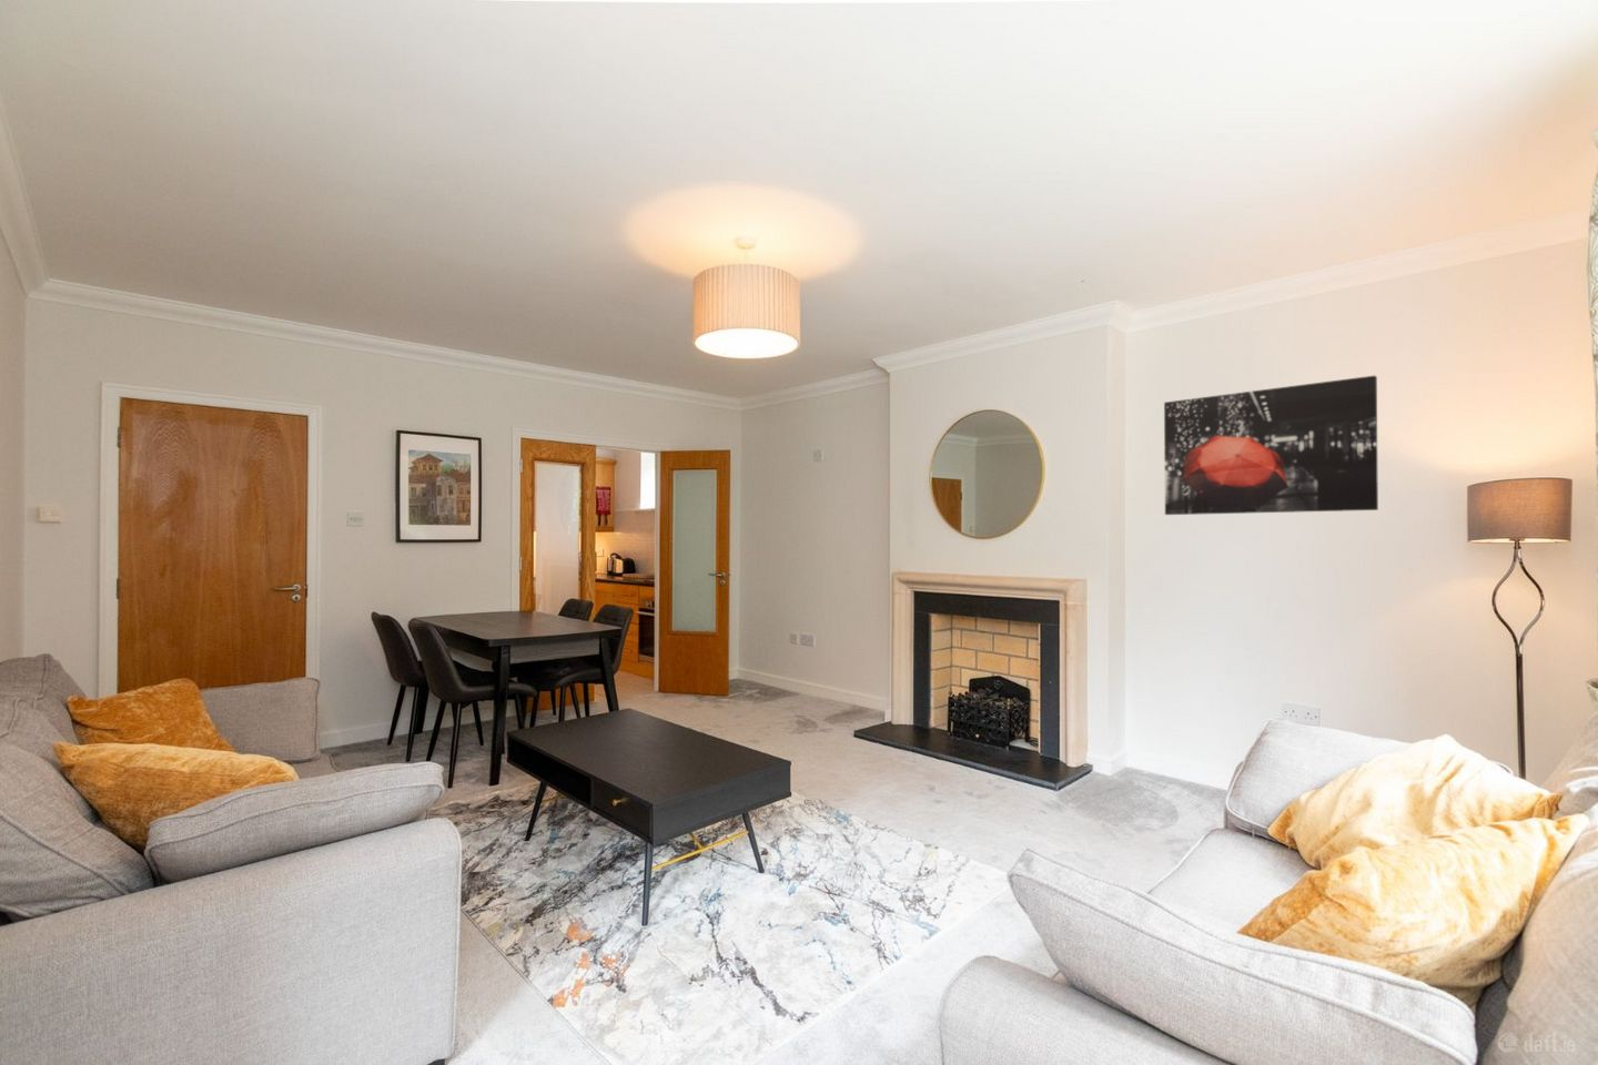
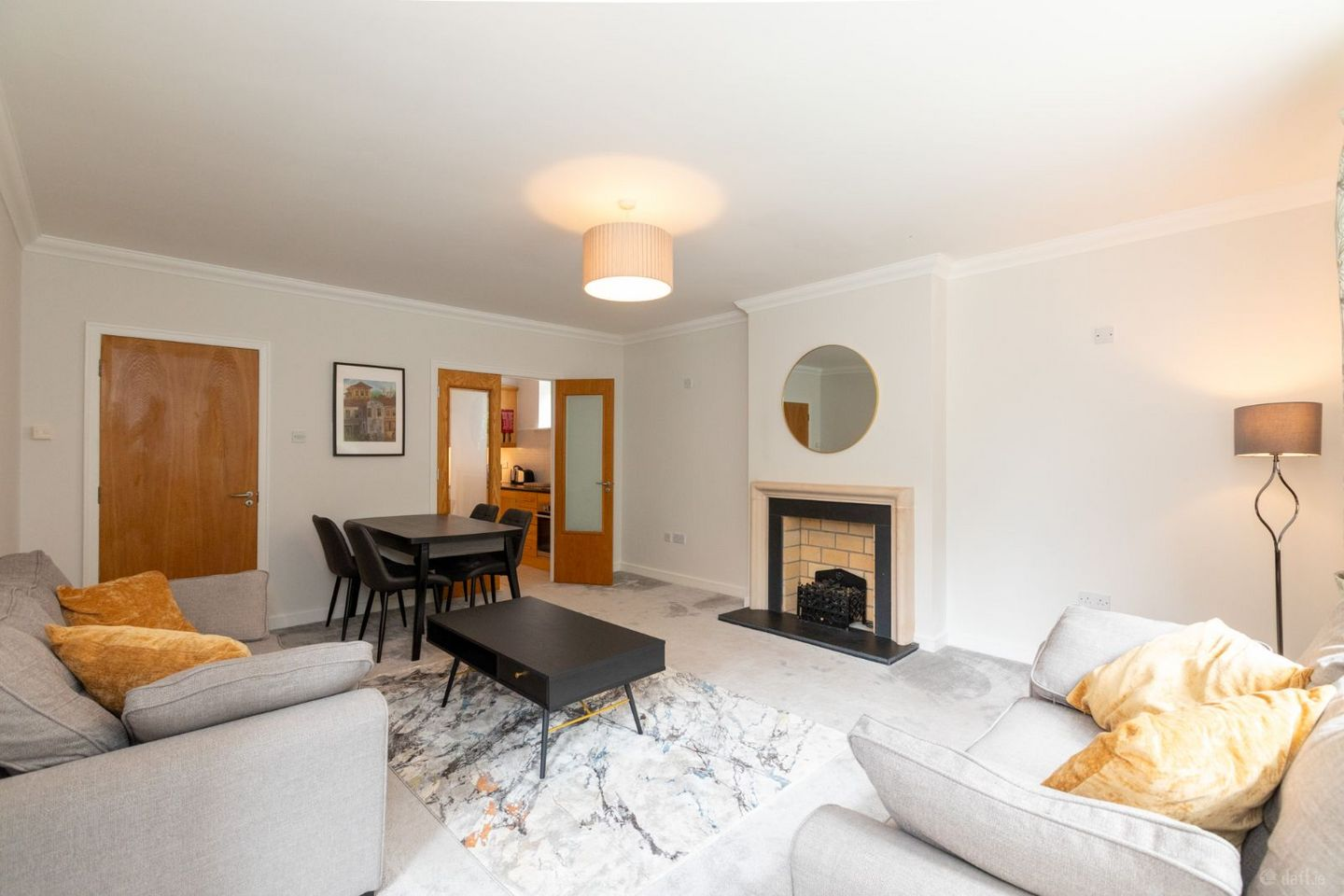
- wall art [1163,374,1379,516]
